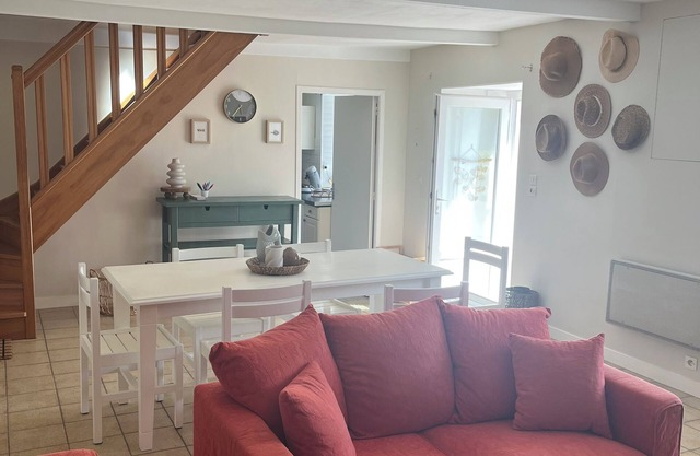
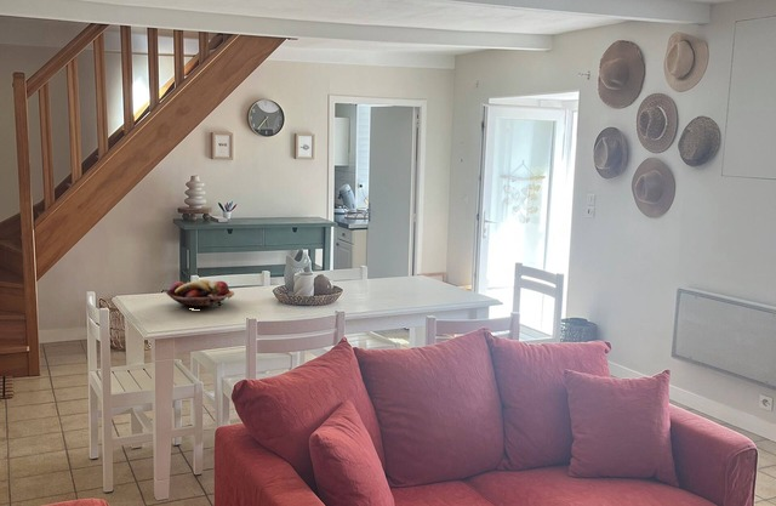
+ fruit basket [165,278,235,309]
